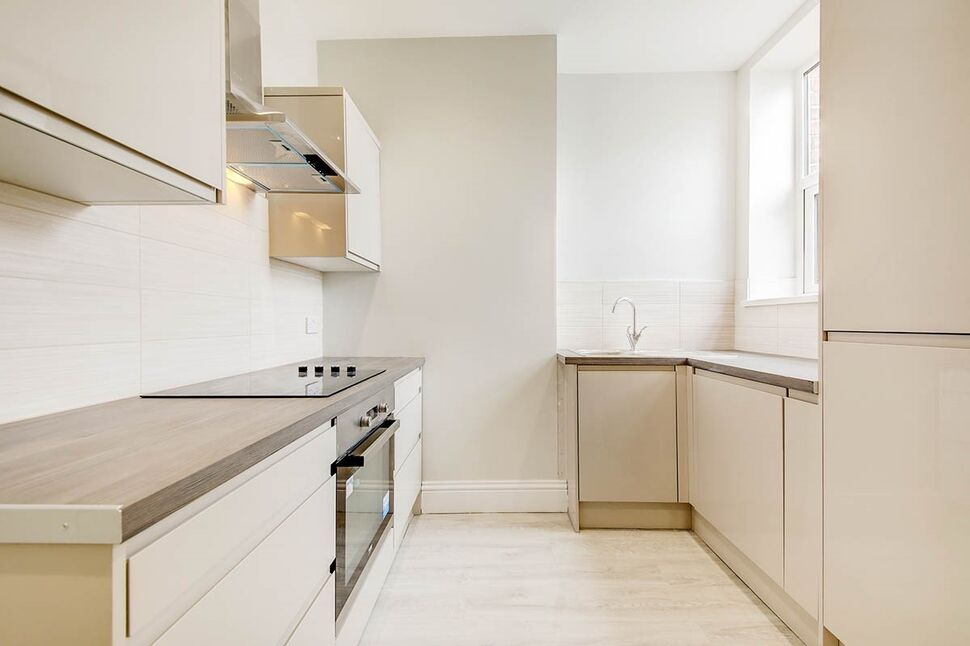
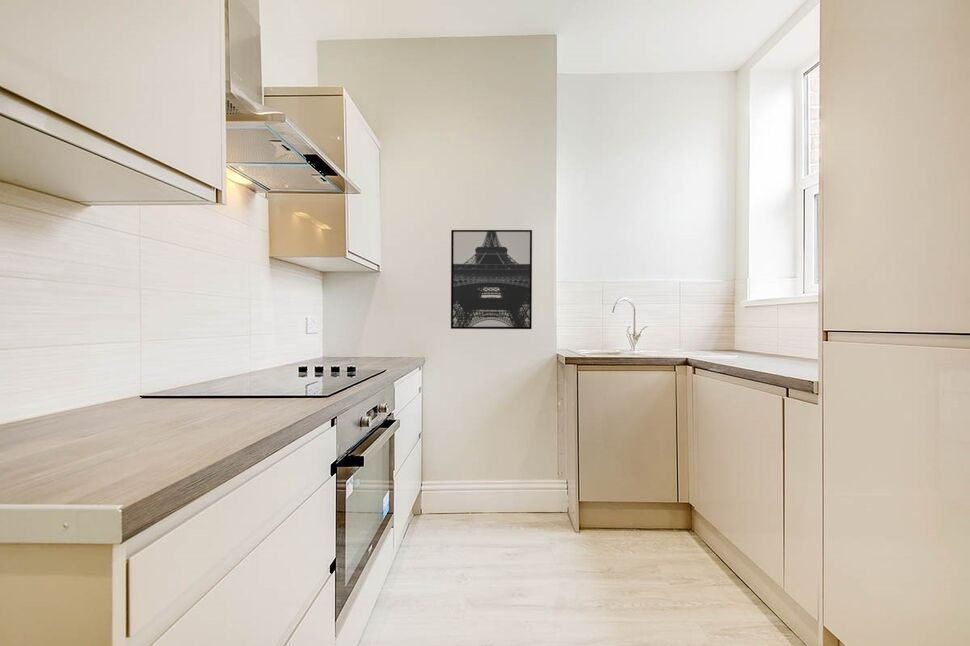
+ wall art [450,229,533,330]
